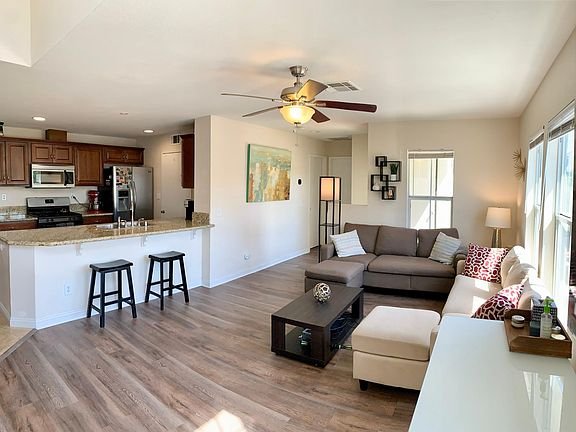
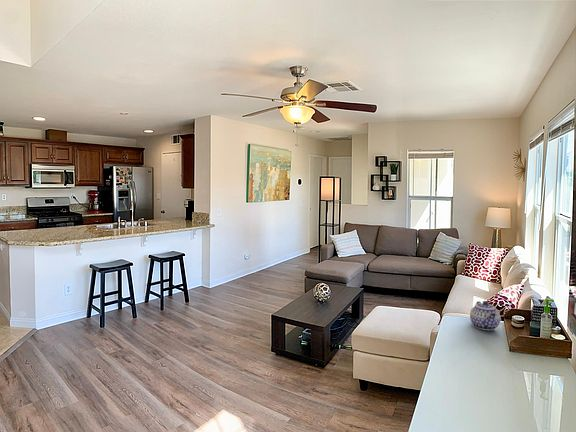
+ teapot [469,300,501,331]
